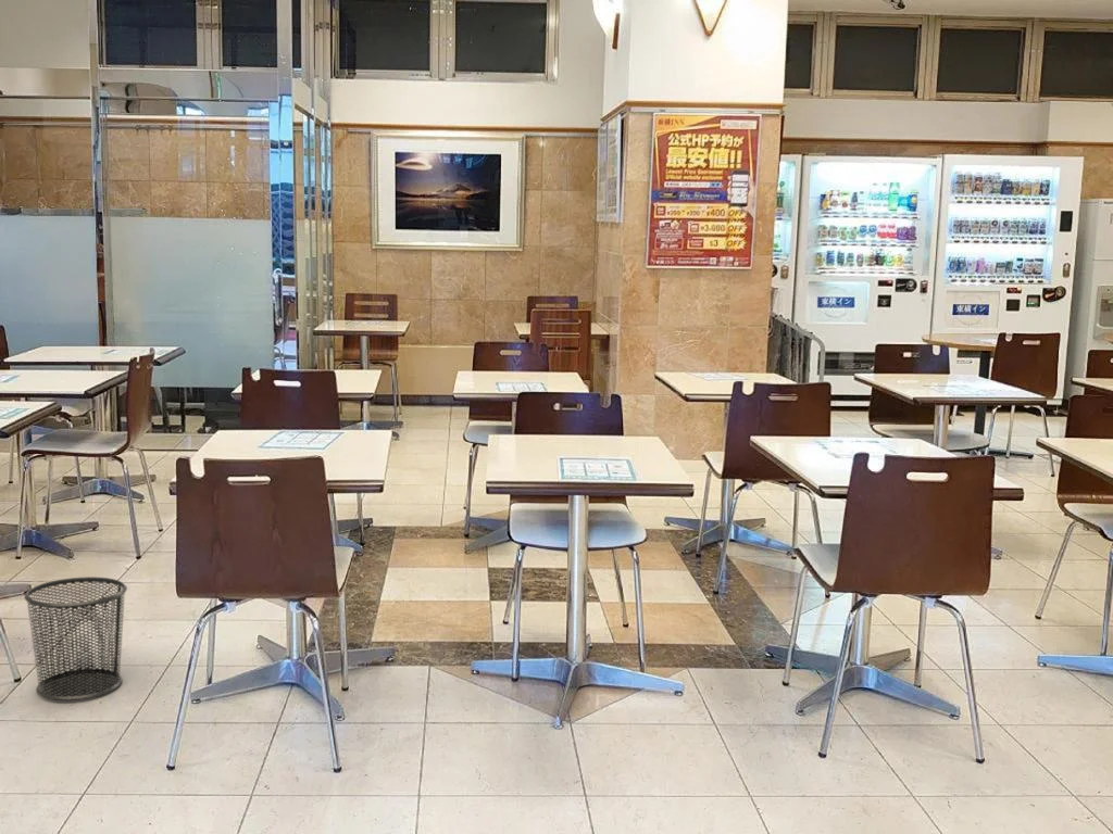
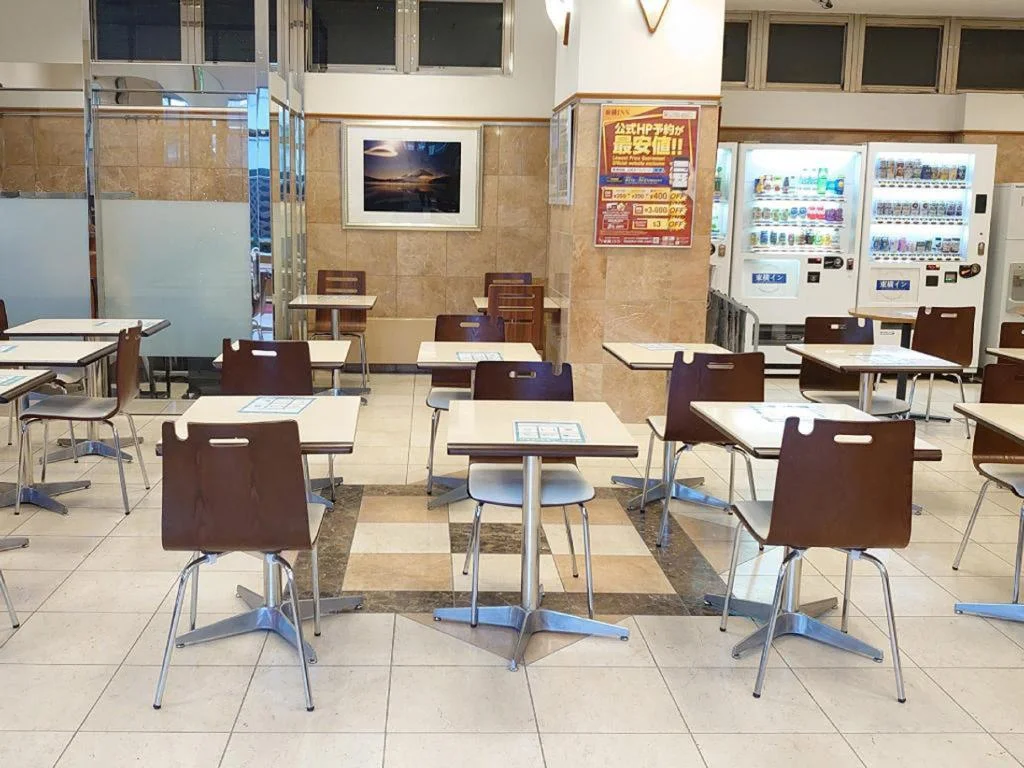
- waste bin [23,576,128,702]
